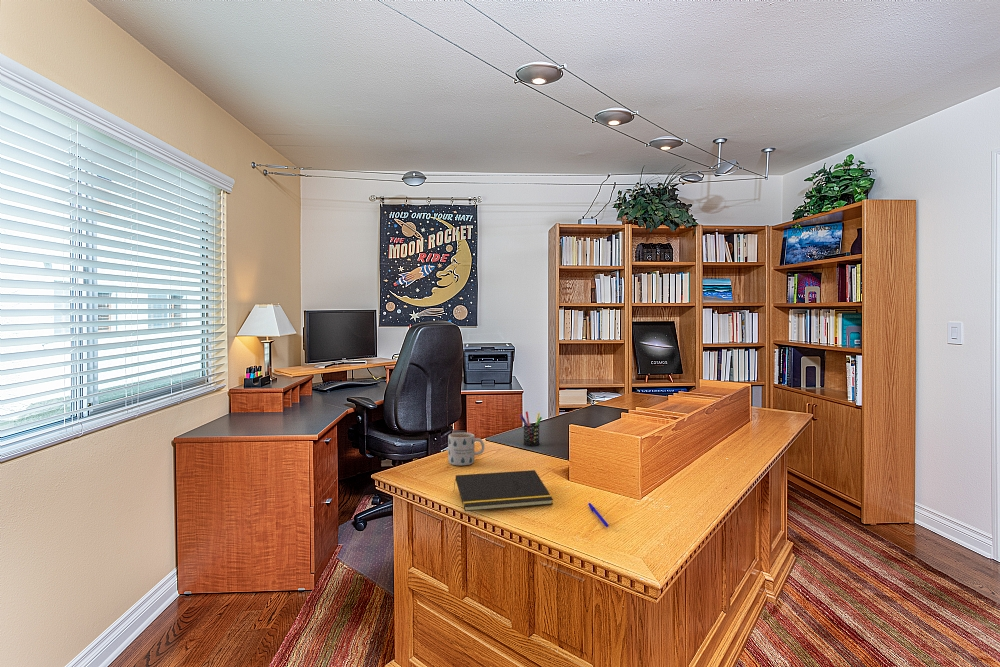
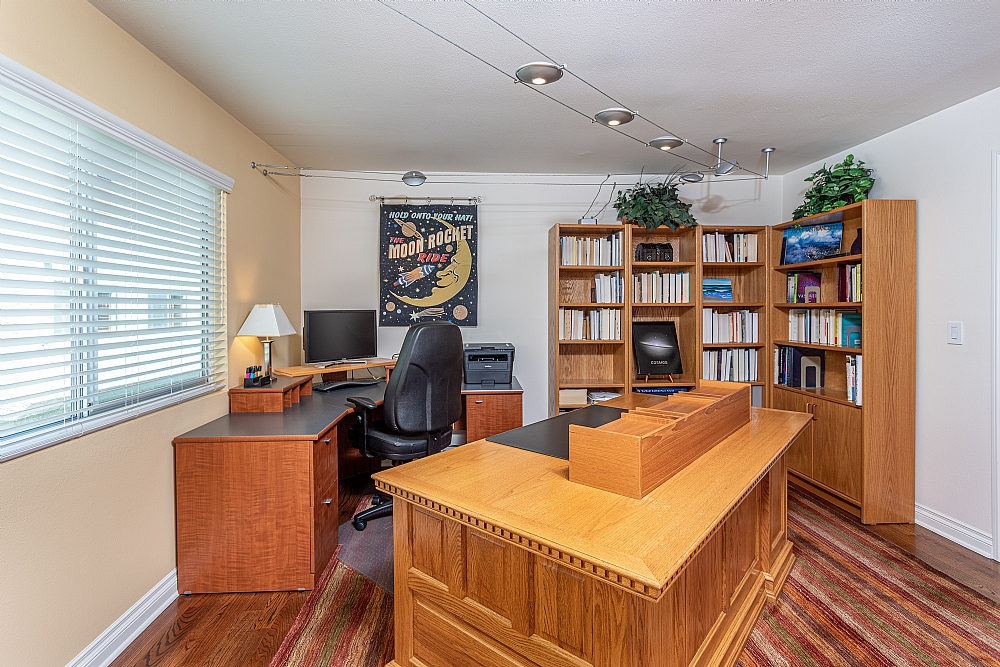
- pen holder [519,410,543,447]
- notepad [452,469,554,513]
- pen [587,502,610,528]
- mug [447,432,486,467]
